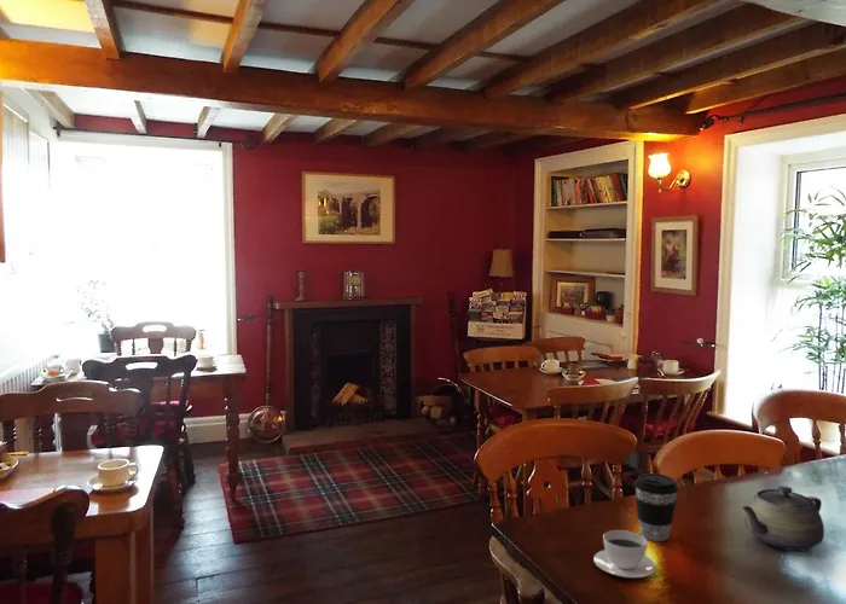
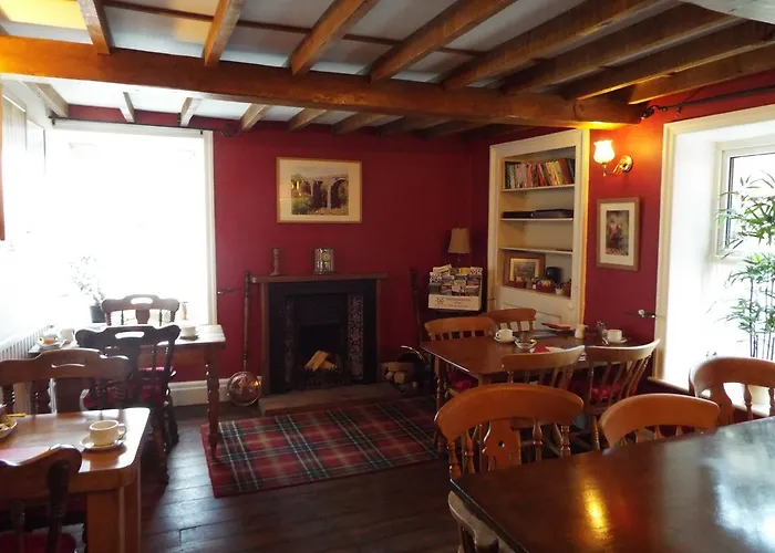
- teacup [592,529,657,579]
- coffee cup [633,472,679,542]
- teapot [741,484,825,552]
